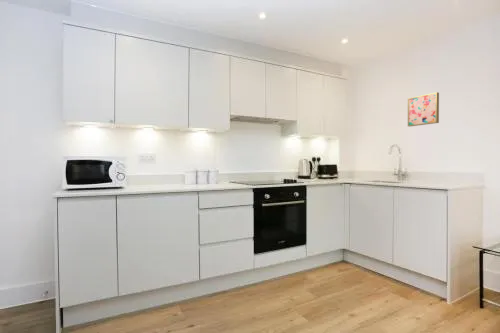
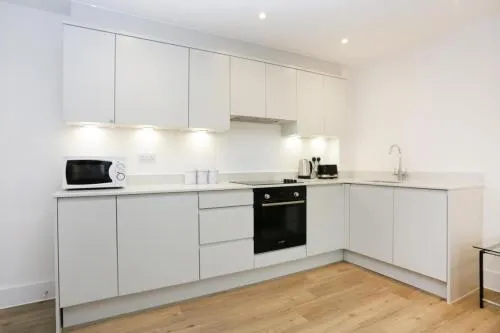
- wall art [407,91,440,127]
